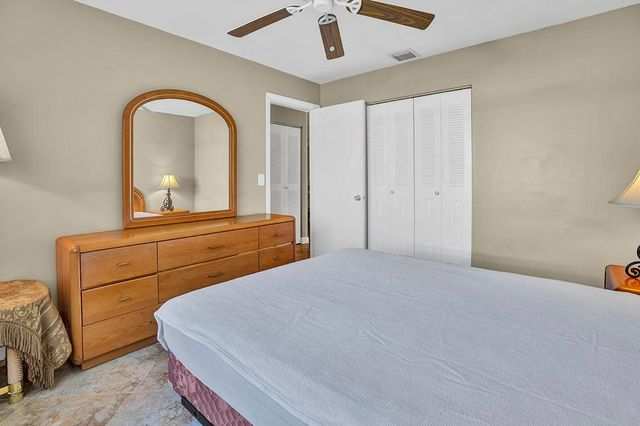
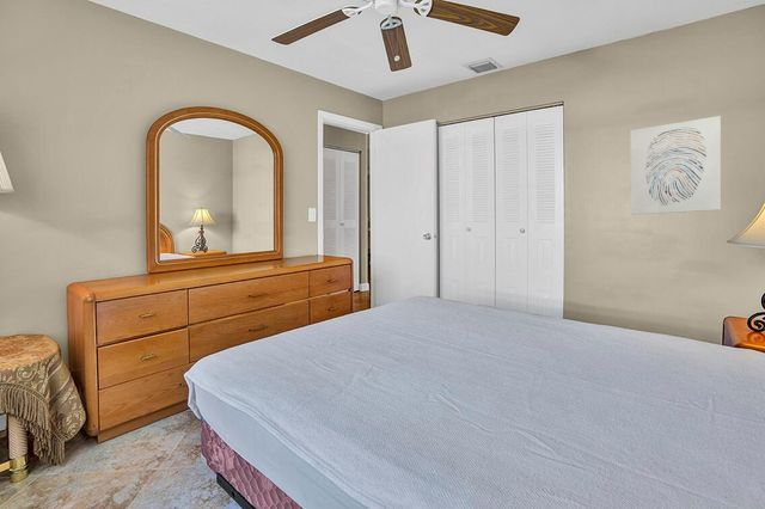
+ wall art [629,115,722,216]
